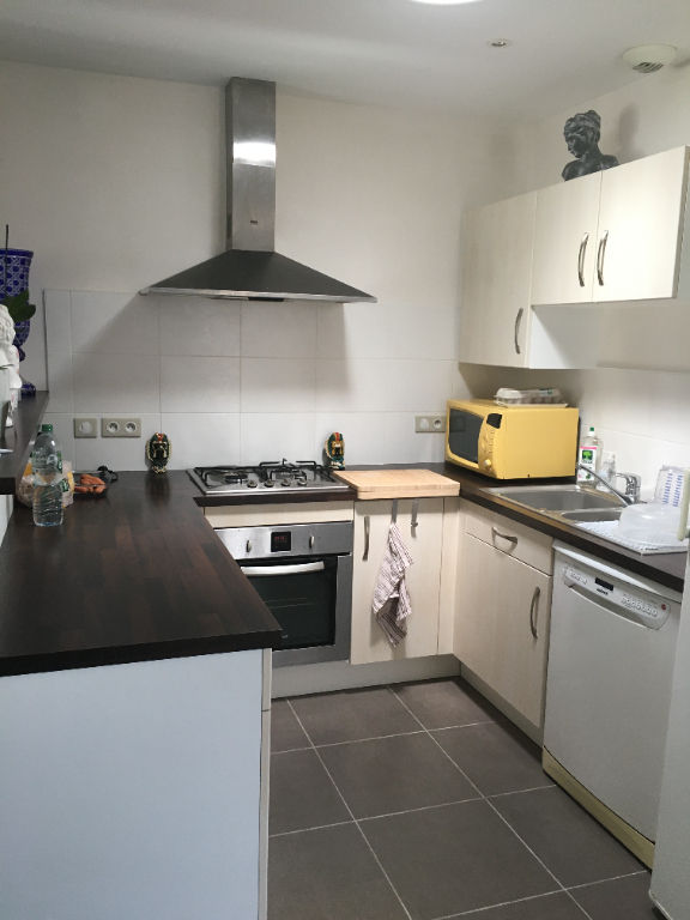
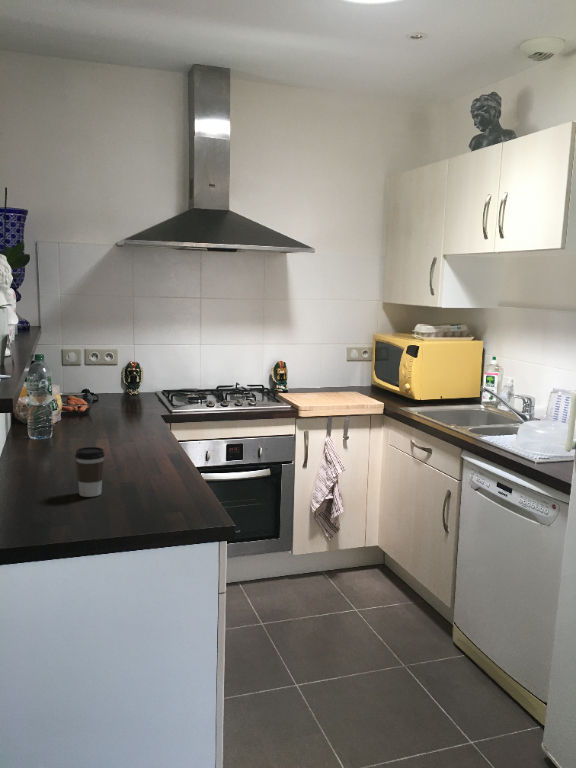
+ coffee cup [74,446,106,498]
